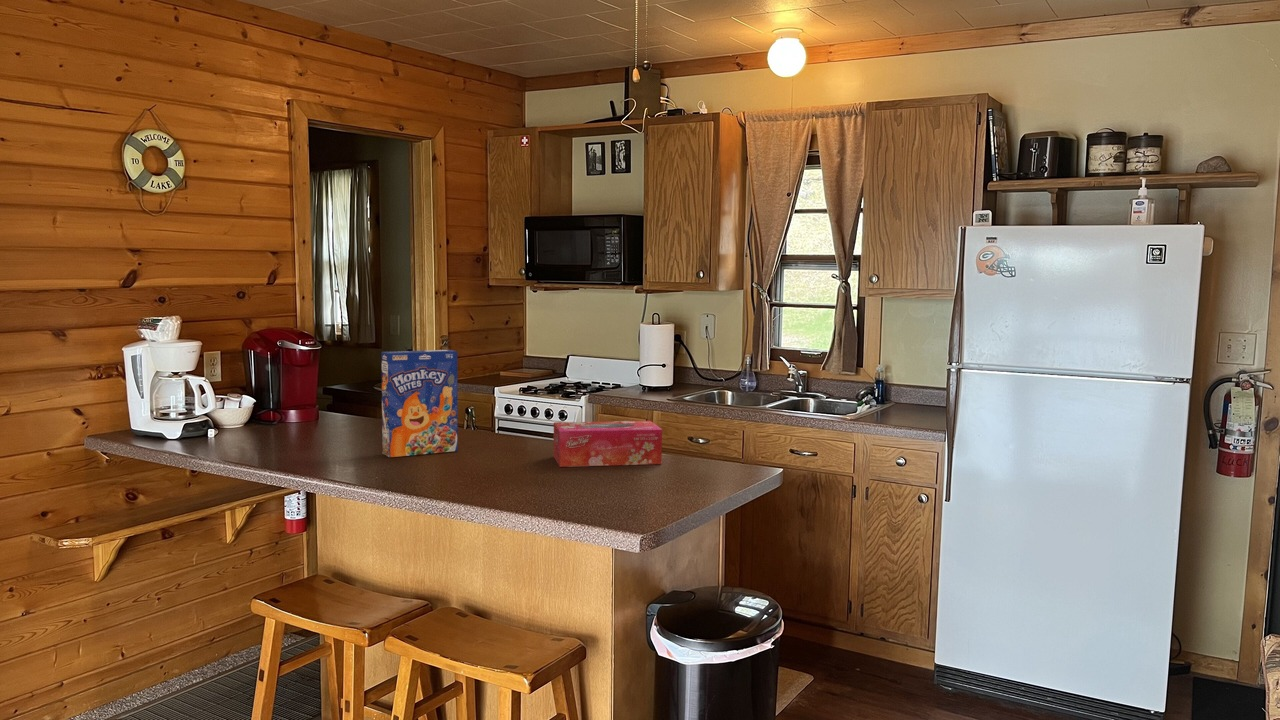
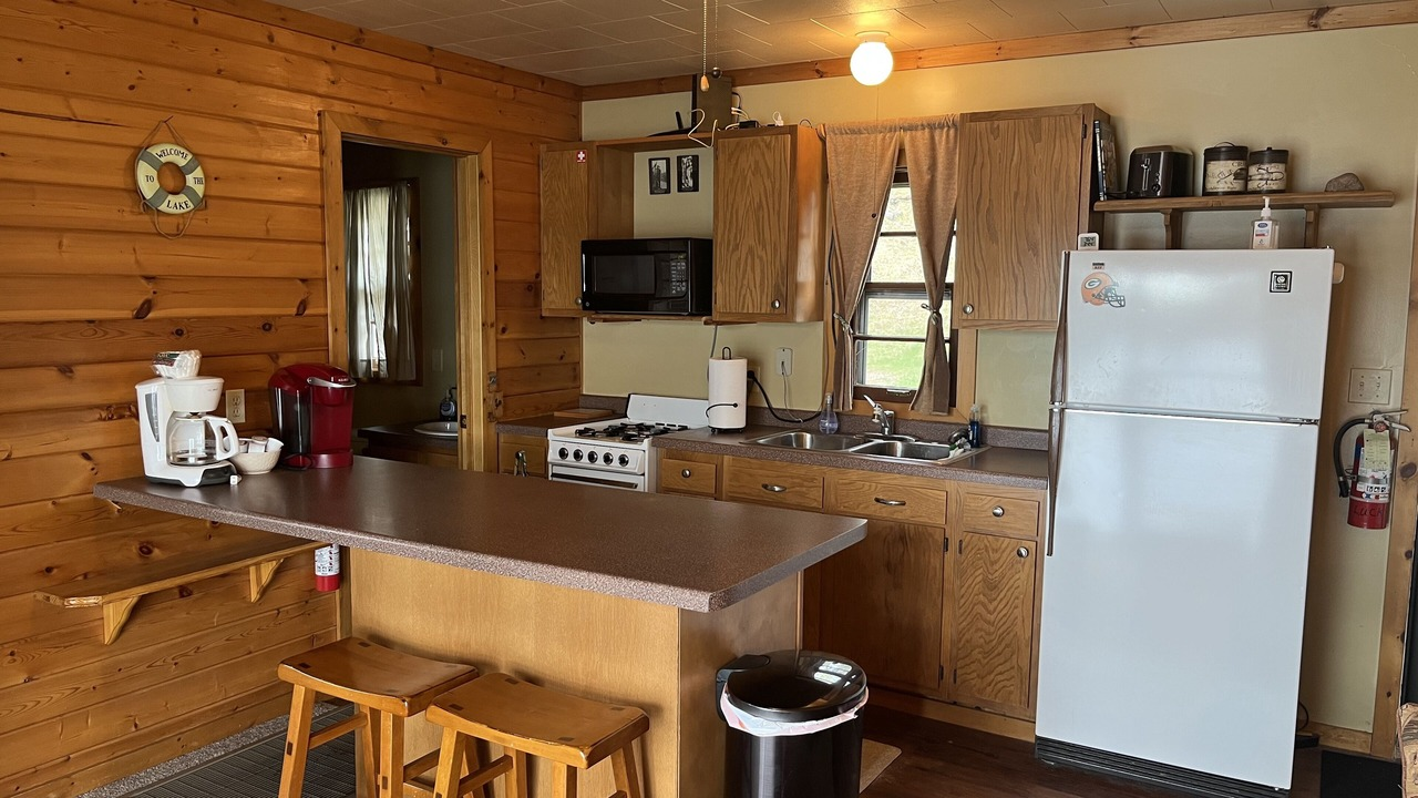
- tissue box [552,420,663,468]
- cereal box [380,349,459,458]
